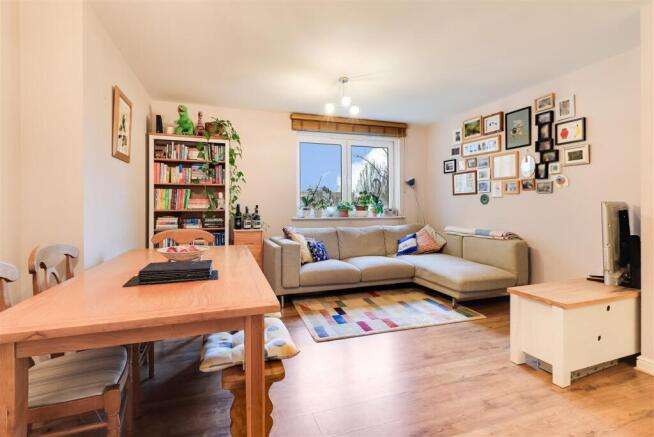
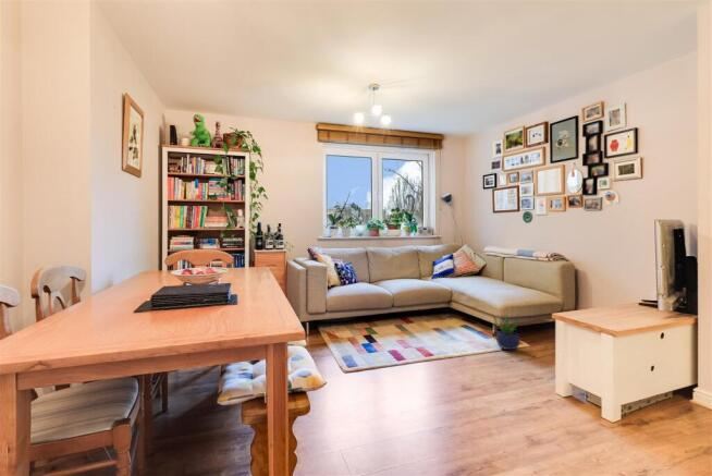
+ potted plant [492,314,521,351]
